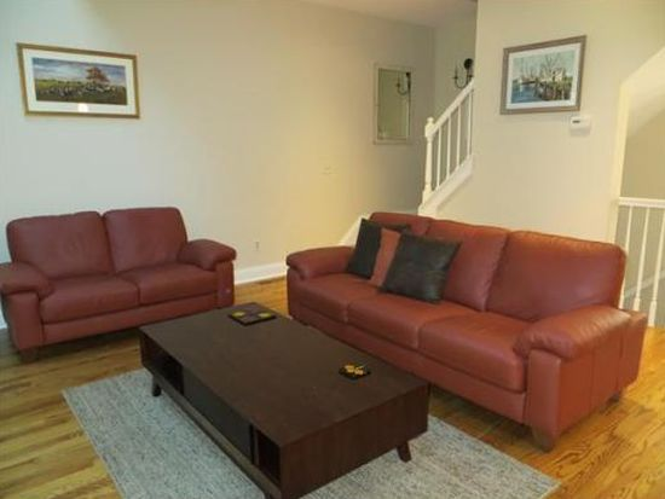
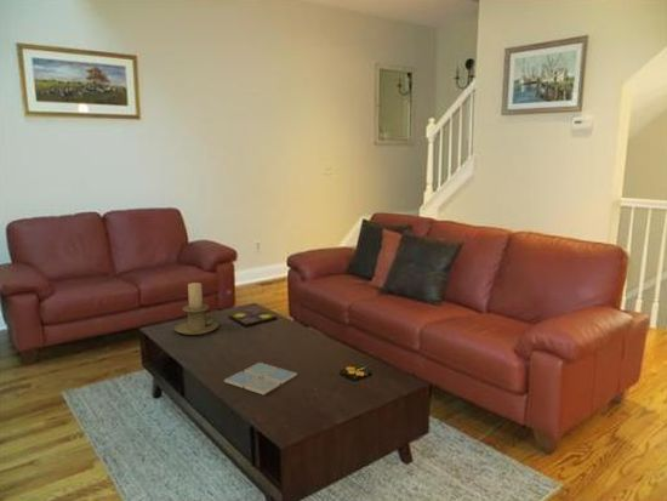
+ candle holder [172,281,221,336]
+ drink coaster [223,361,298,395]
